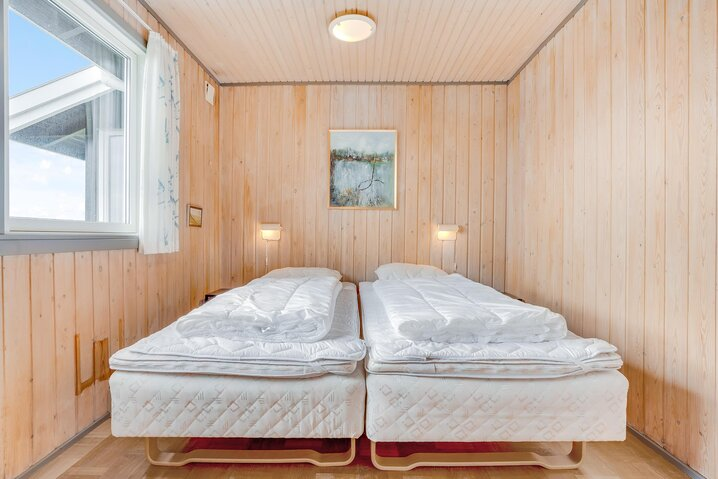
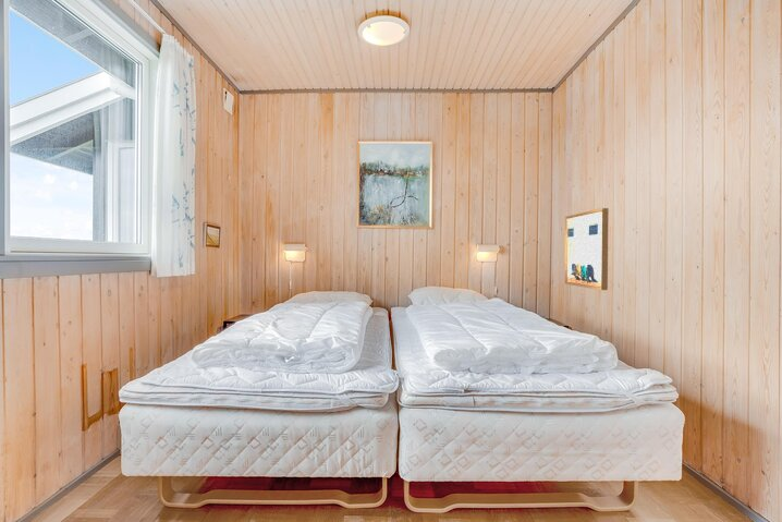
+ wall art [564,207,610,291]
